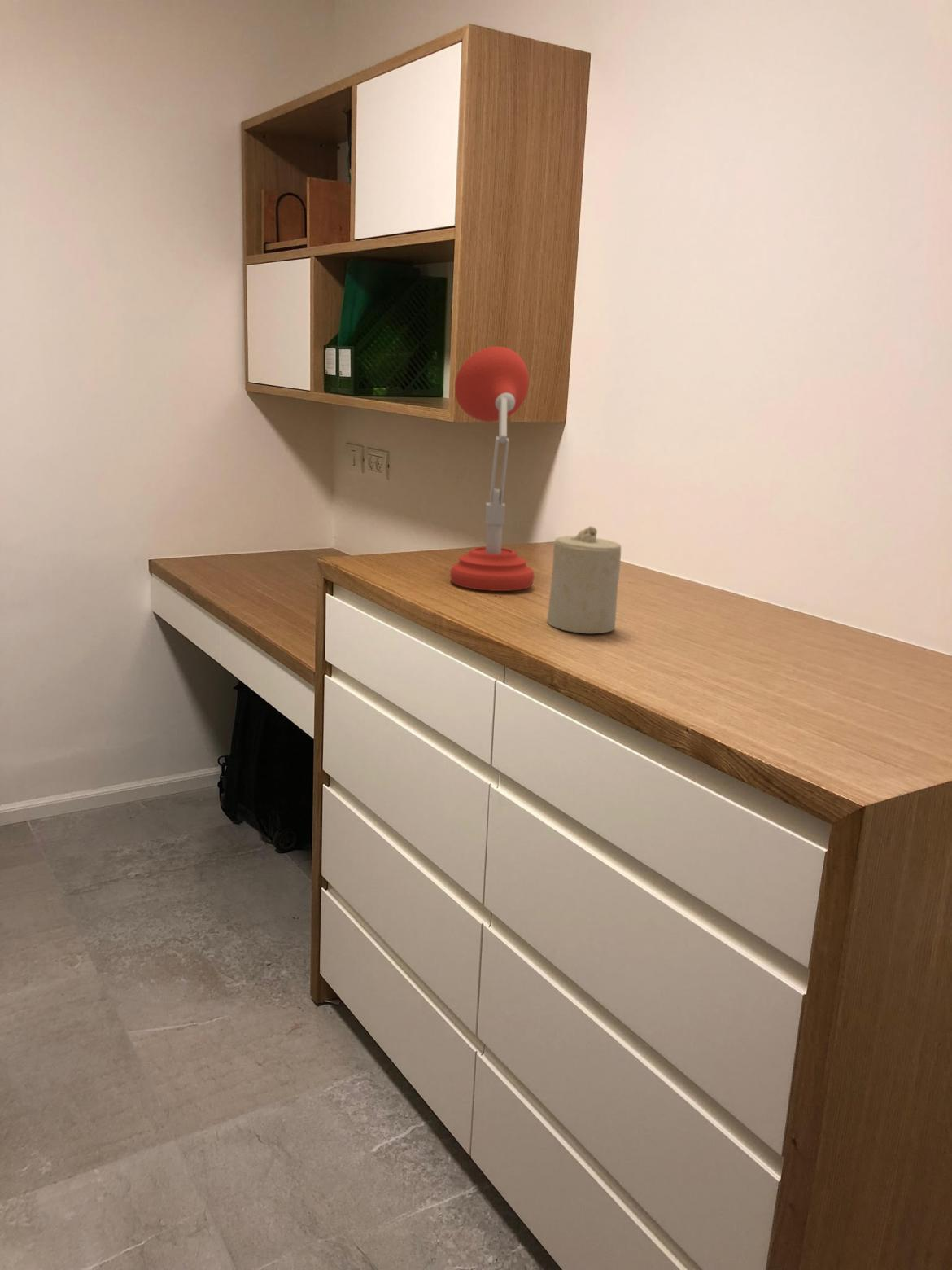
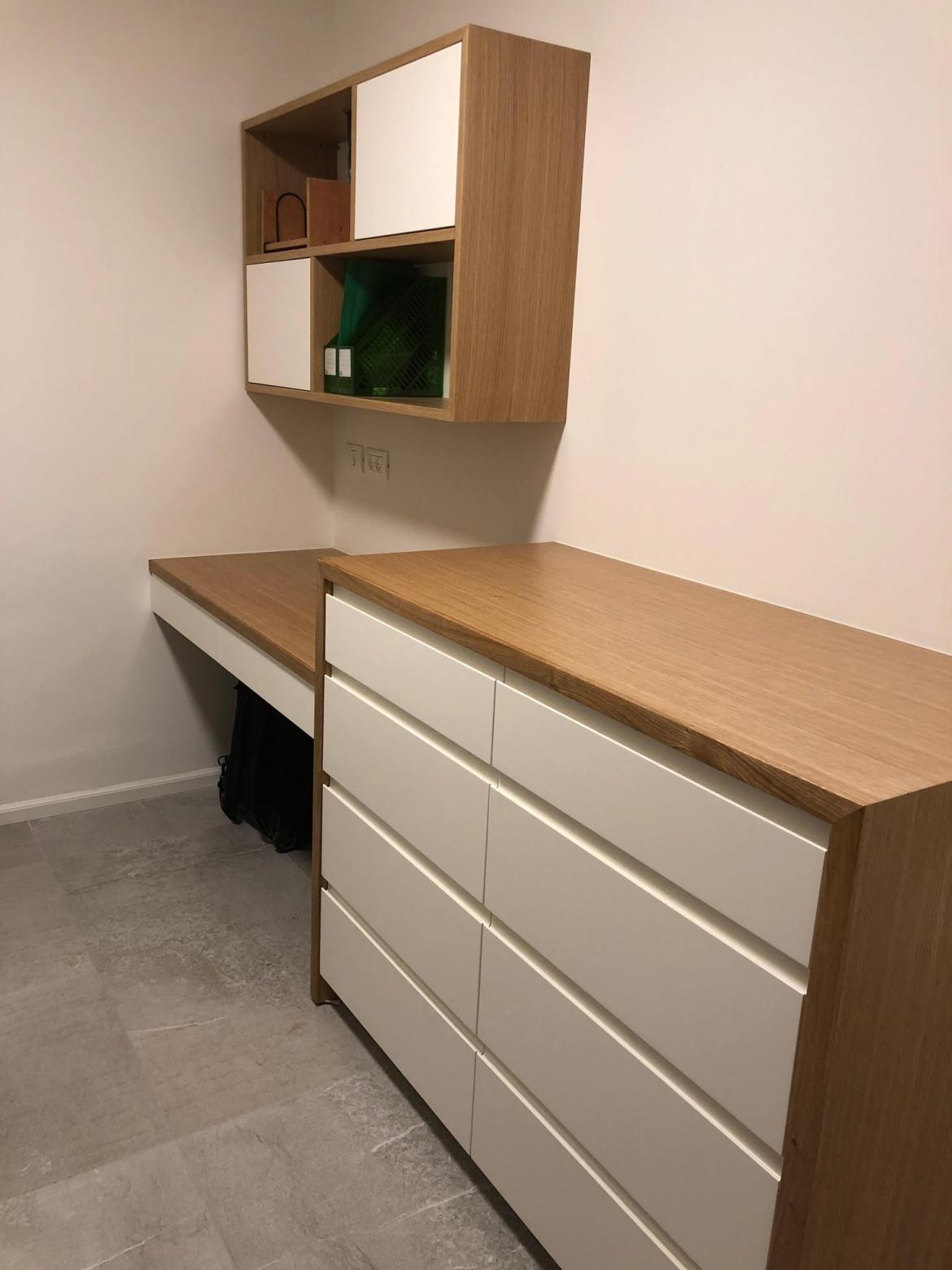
- candle [546,525,622,634]
- desk lamp [449,346,535,592]
